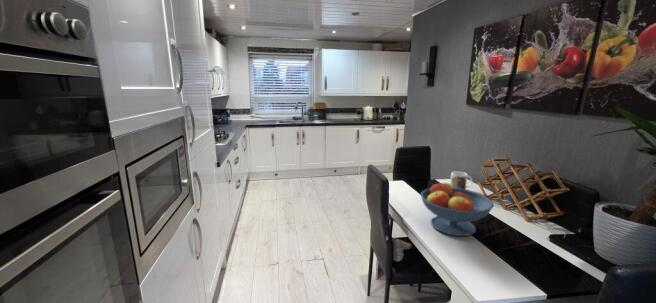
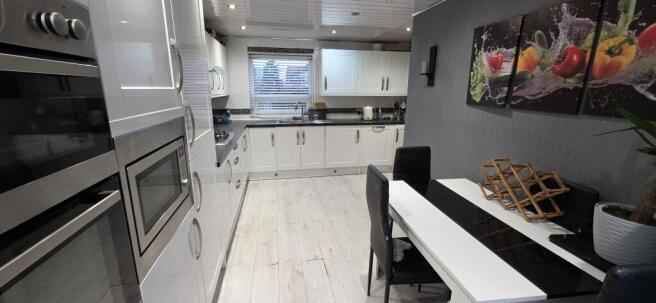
- mug [449,170,473,190]
- fruit bowl [420,181,495,237]
